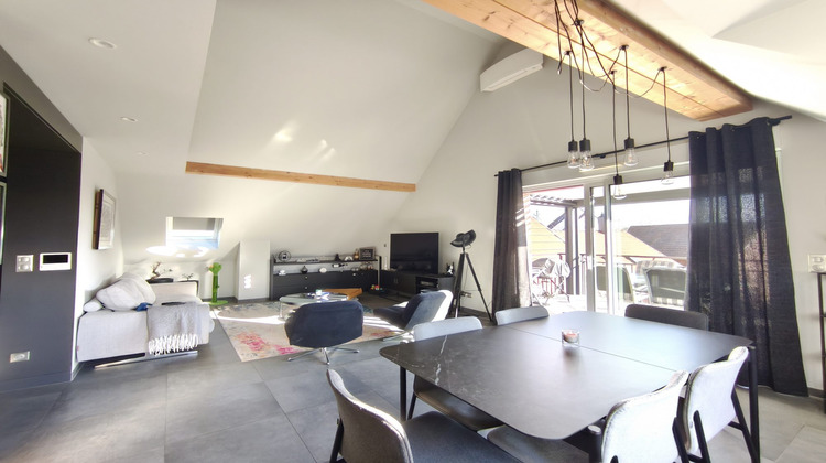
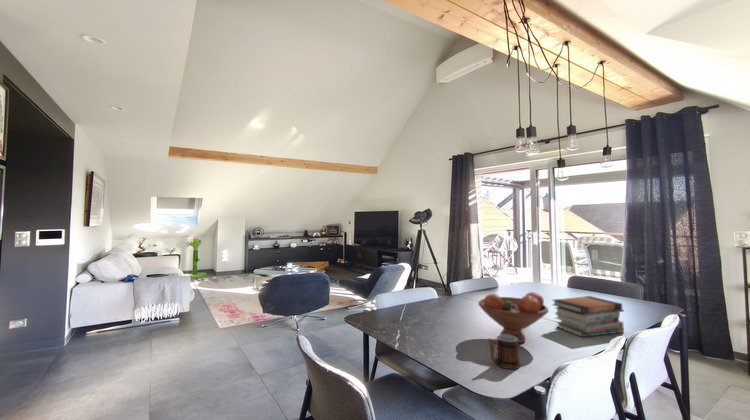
+ fruit bowl [477,291,550,344]
+ book stack [551,295,625,338]
+ mug [488,334,521,370]
